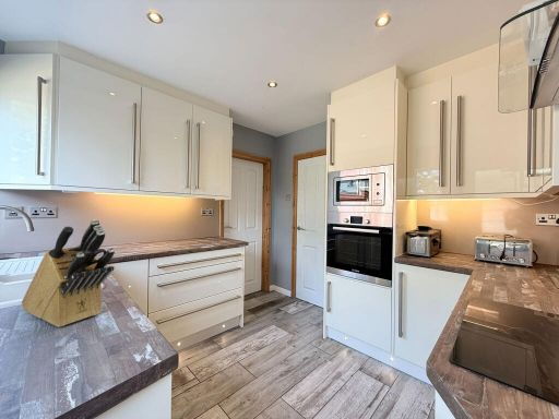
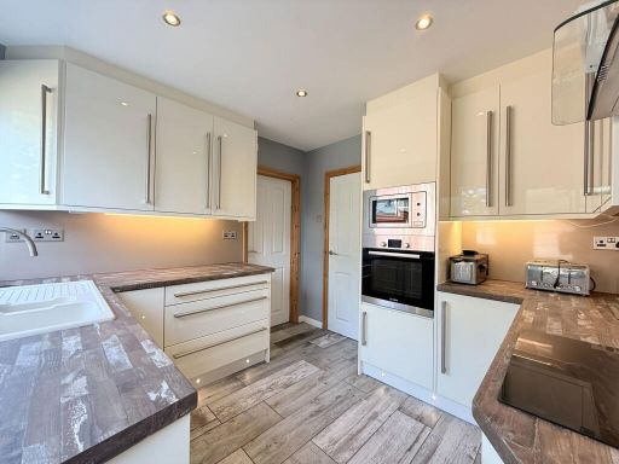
- knife block [21,218,116,328]
